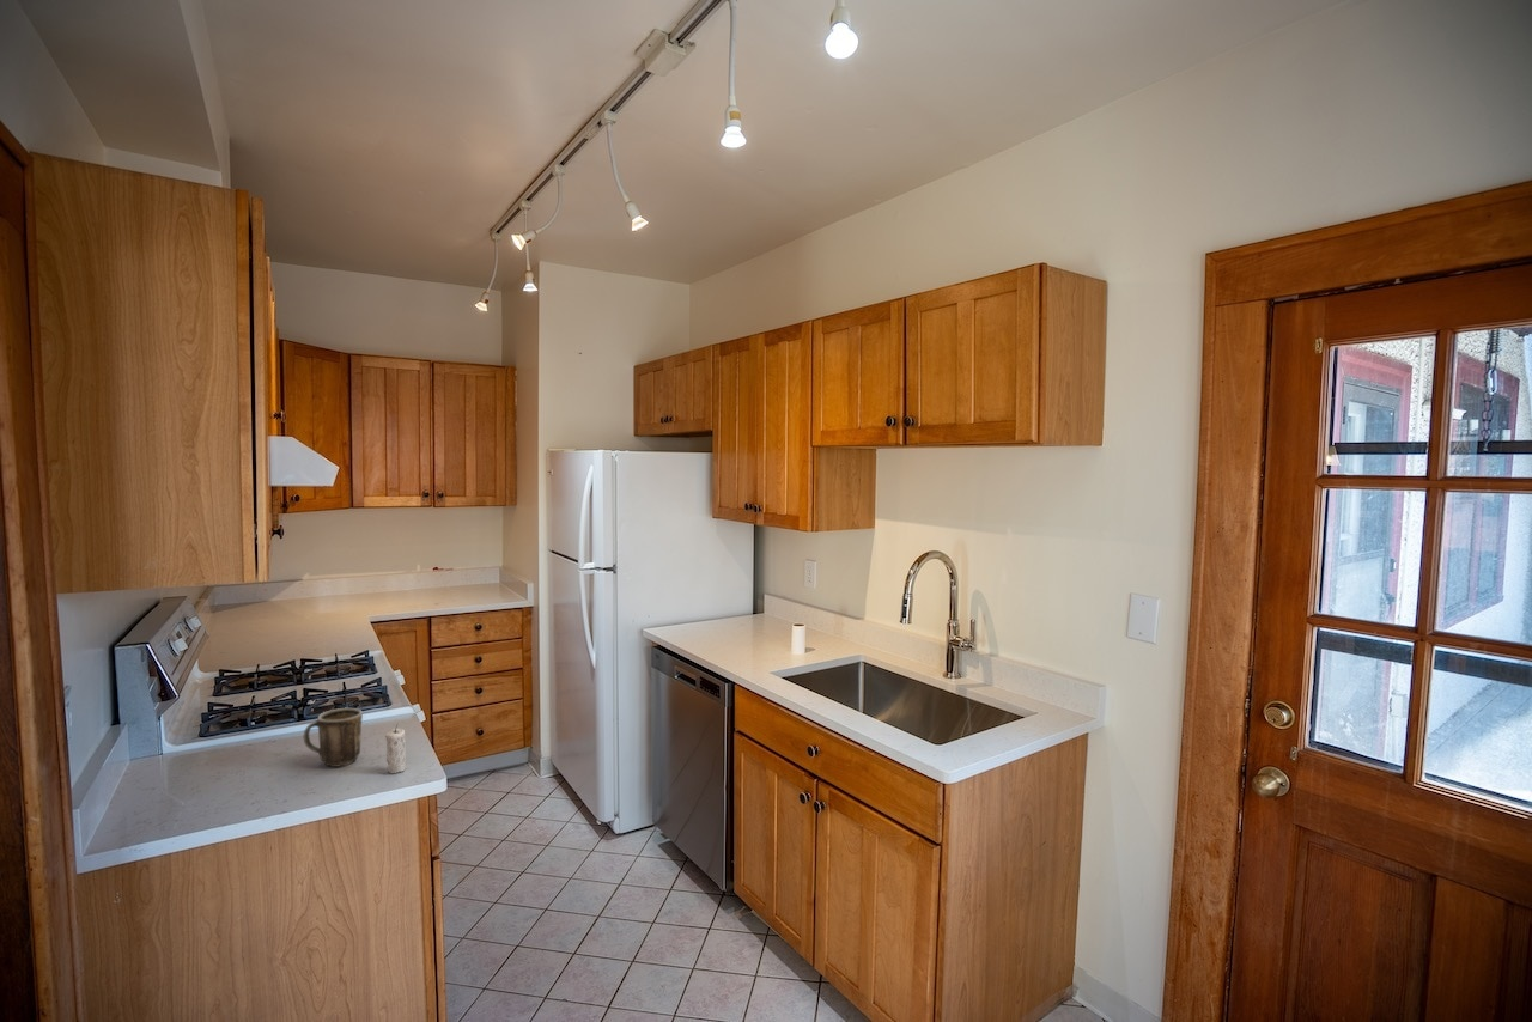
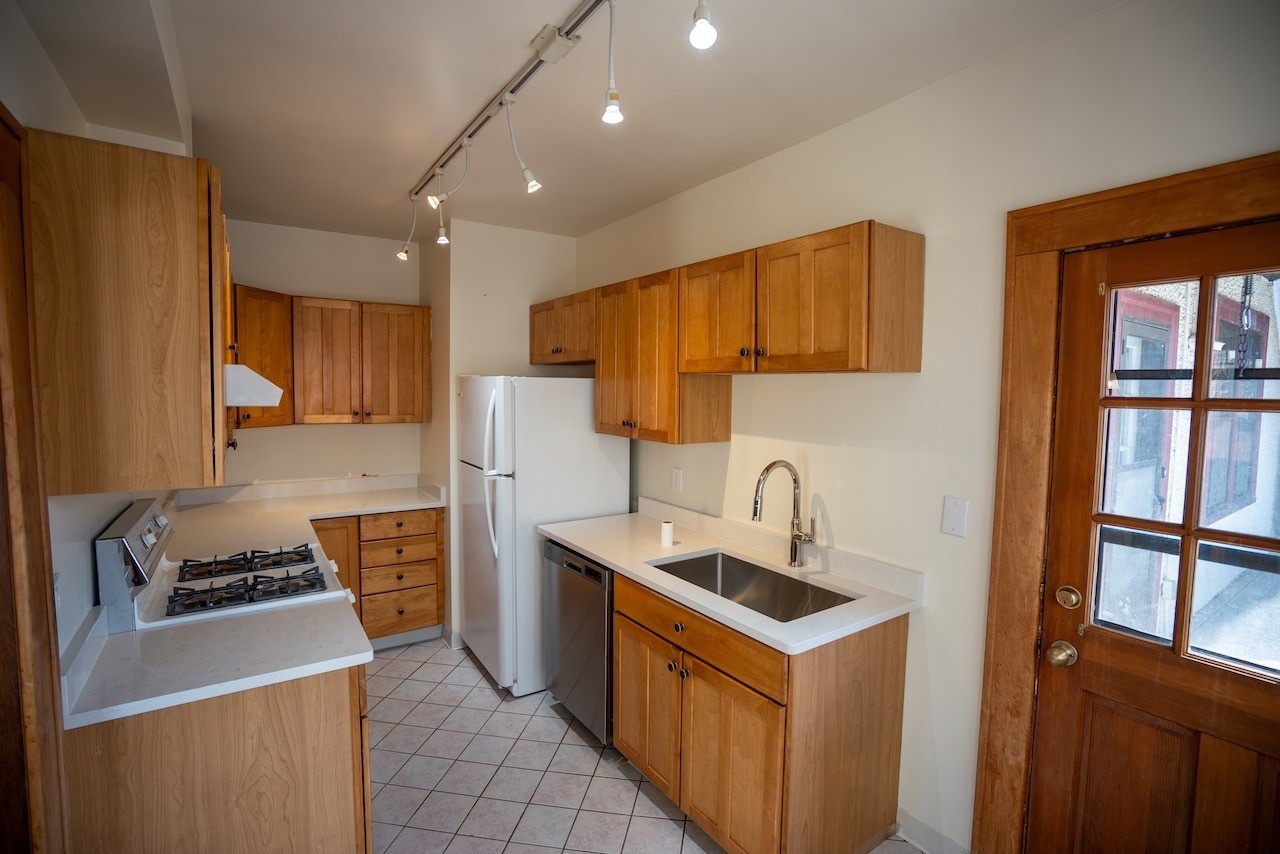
- mug [303,707,364,768]
- candle [384,722,407,774]
